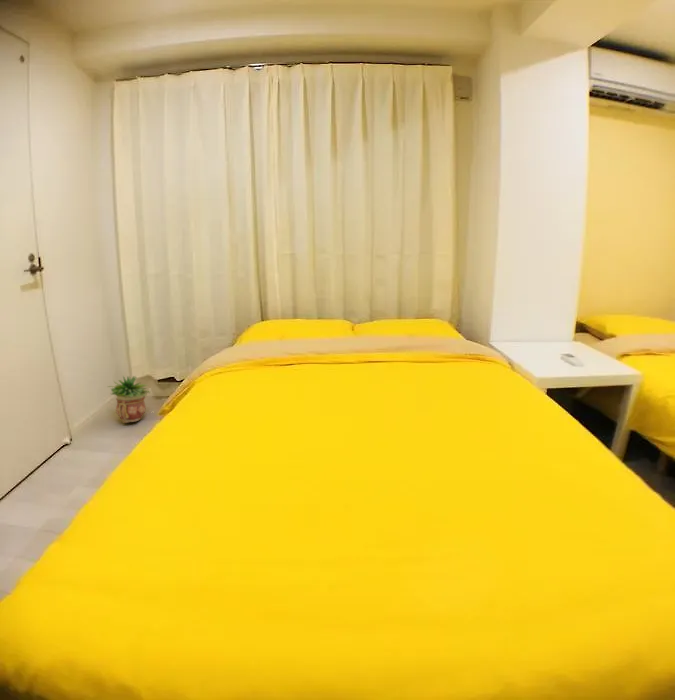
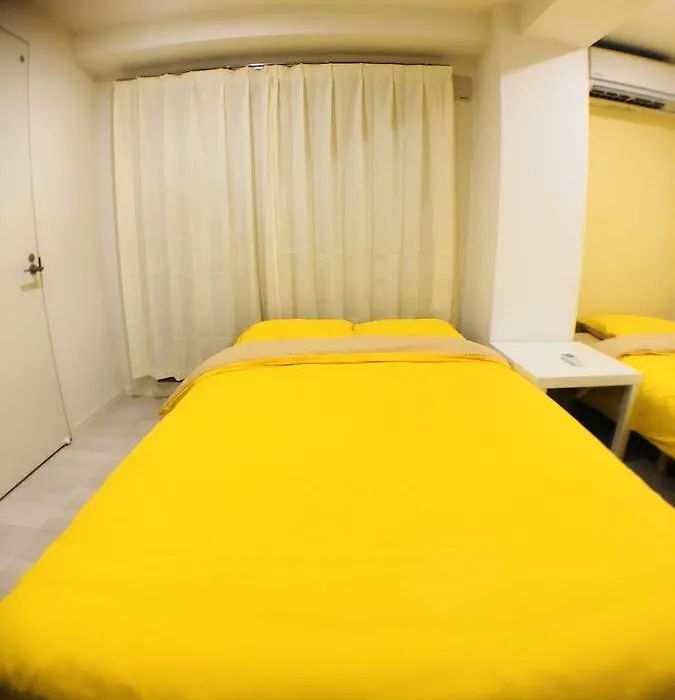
- potted plant [106,375,152,424]
